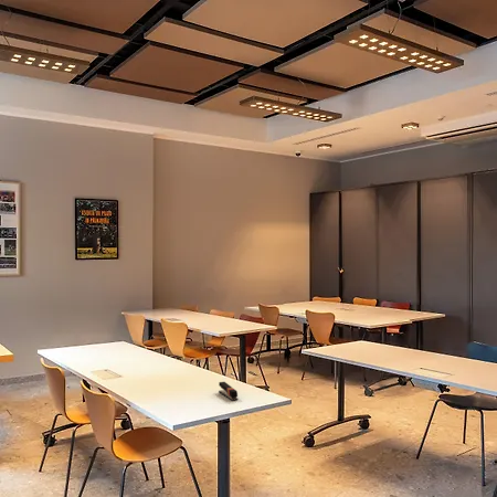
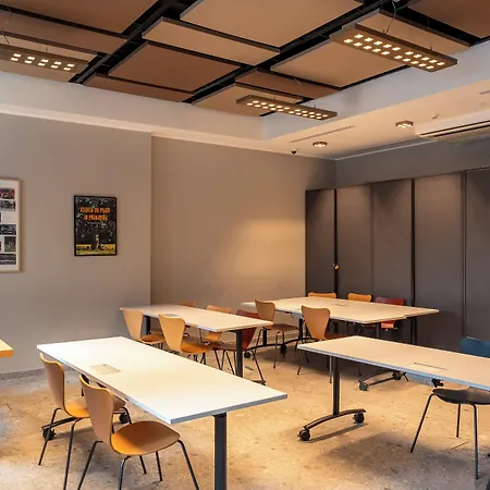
- stapler [218,381,239,402]
